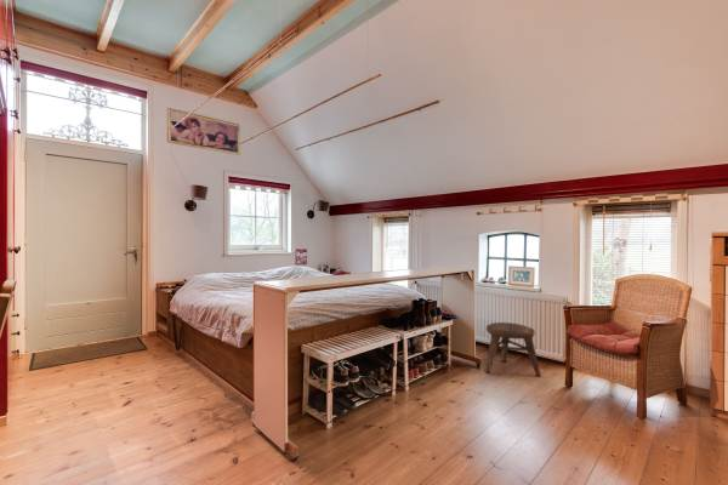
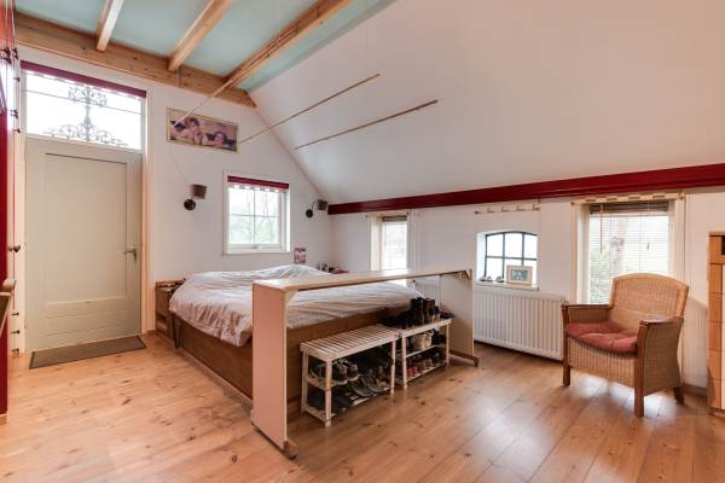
- stool [484,321,542,377]
